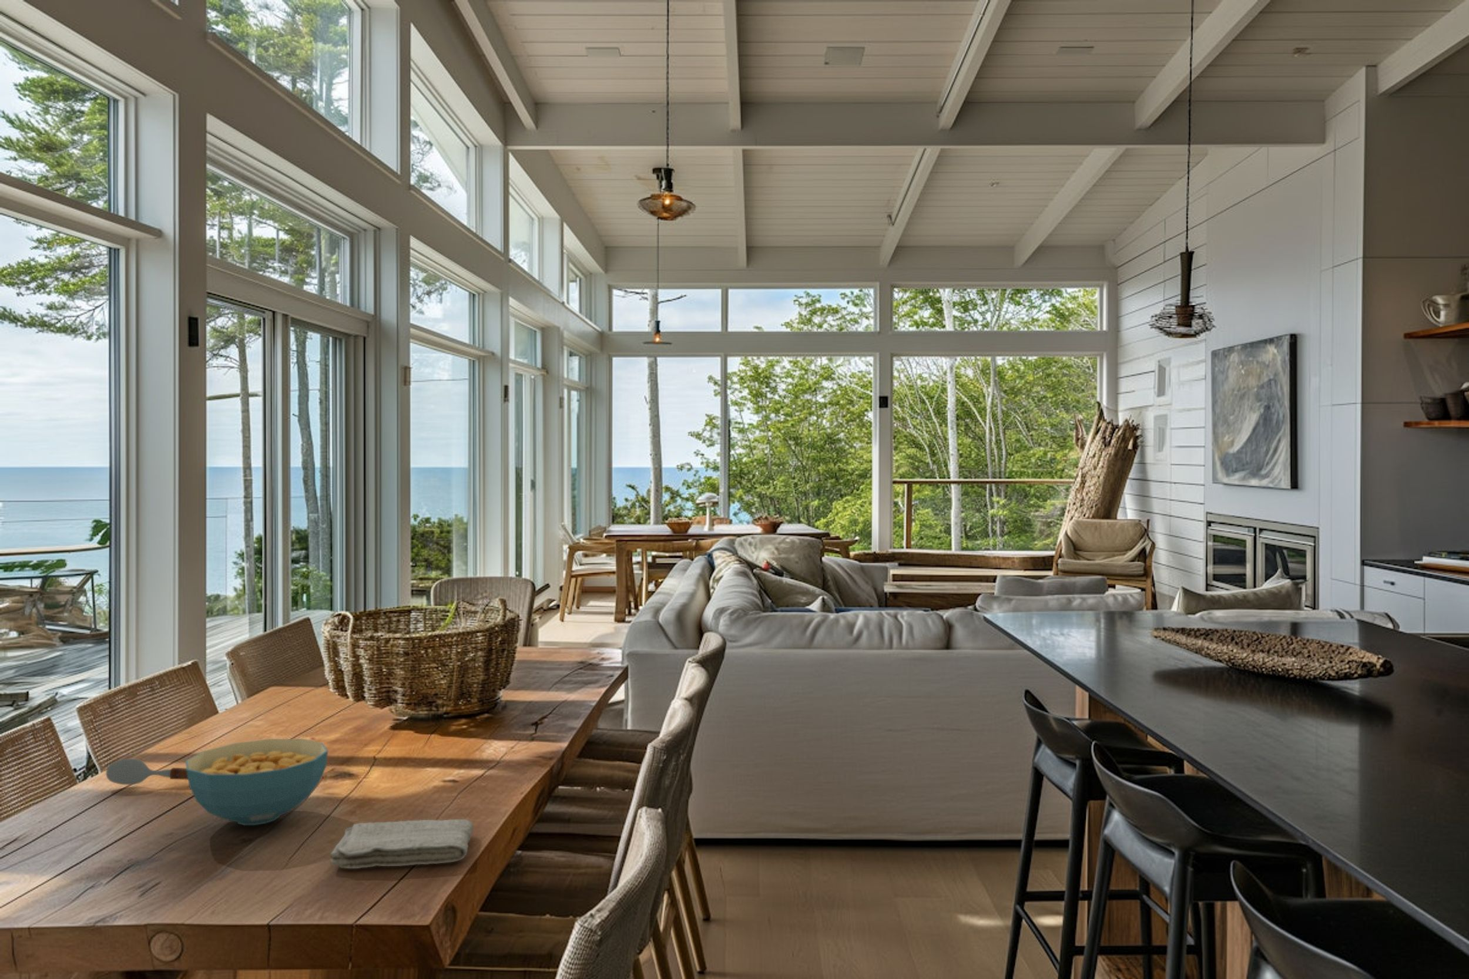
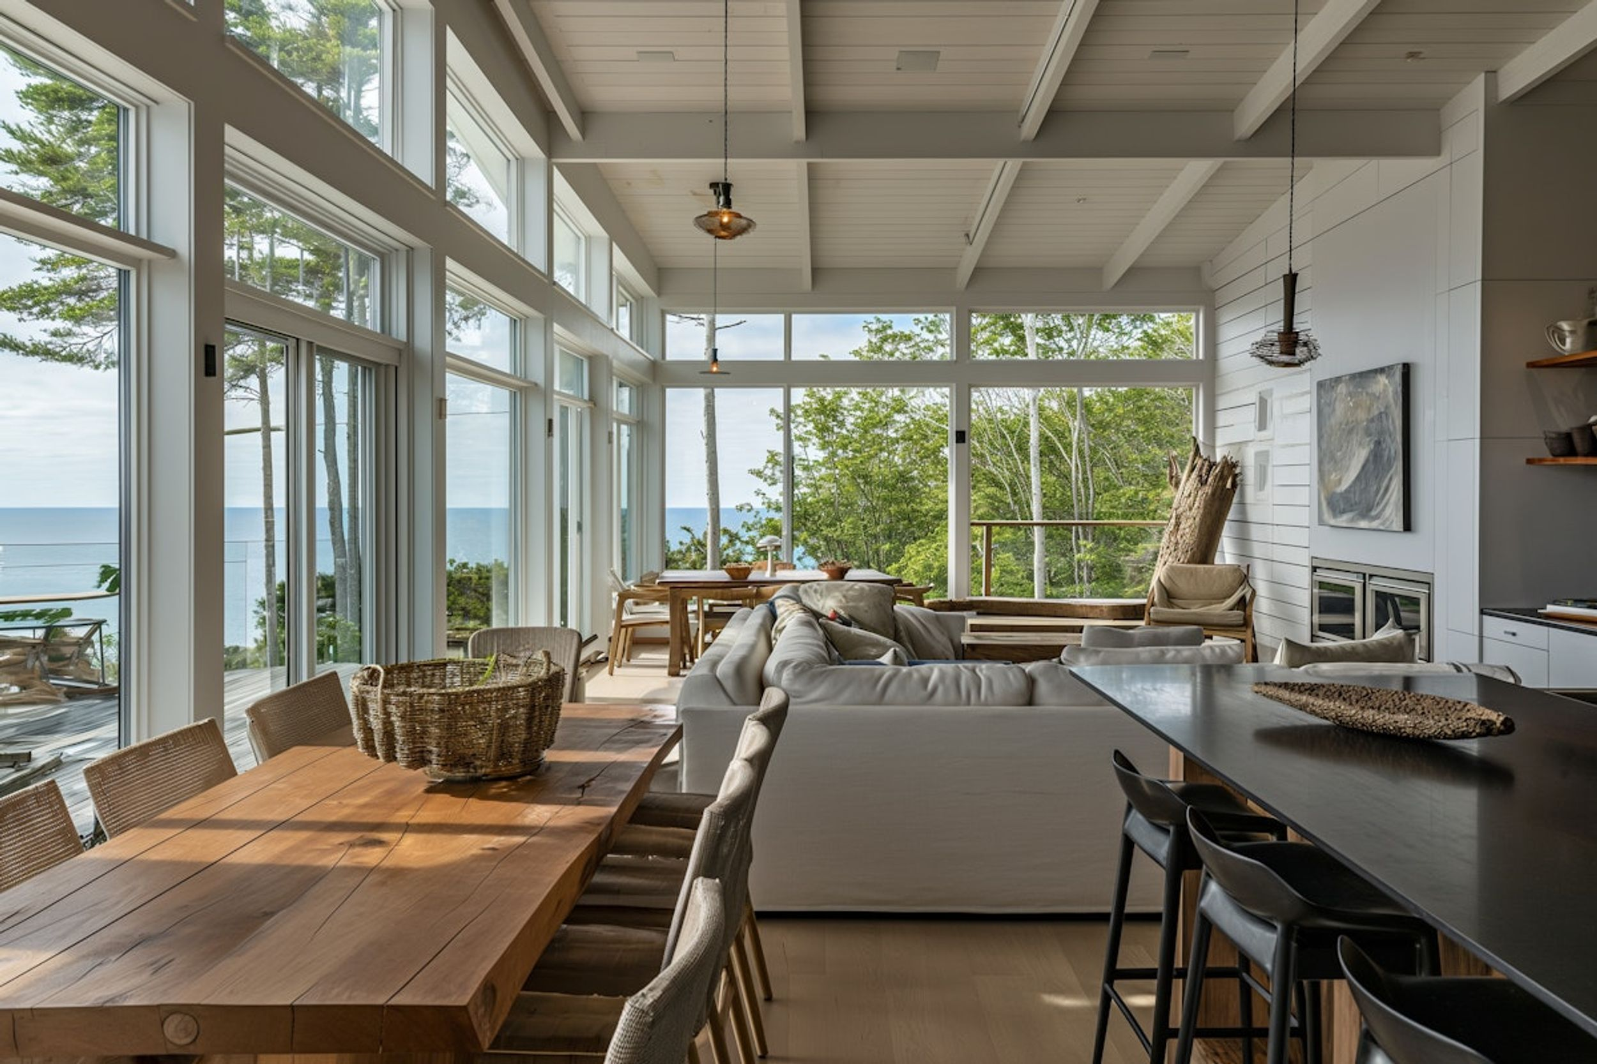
- soupspoon [105,758,188,786]
- washcloth [330,818,474,869]
- cereal bowl [185,739,329,826]
